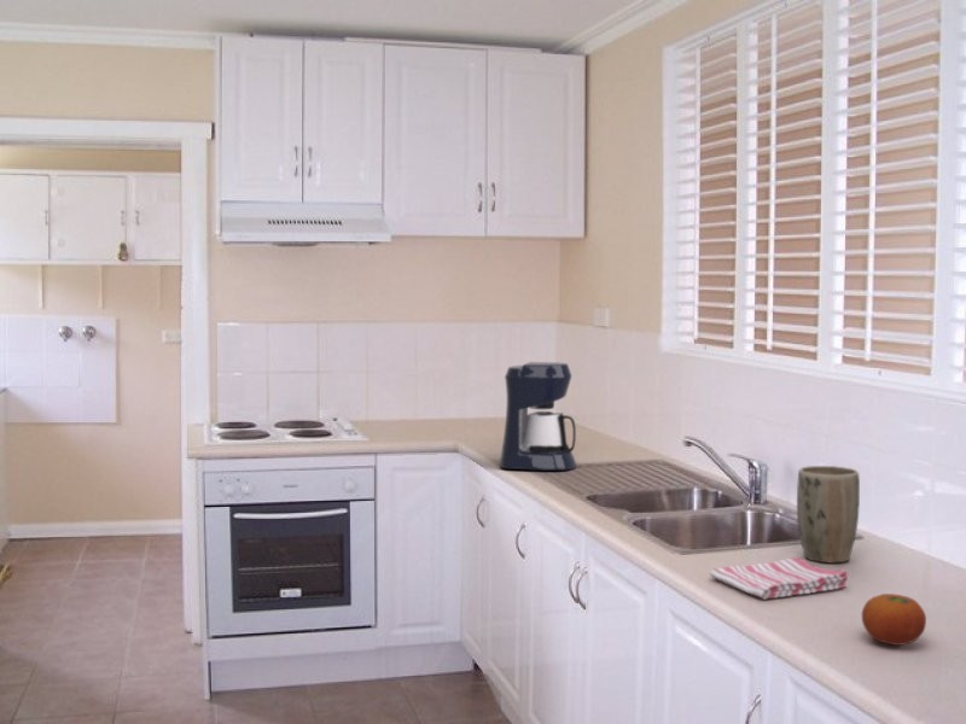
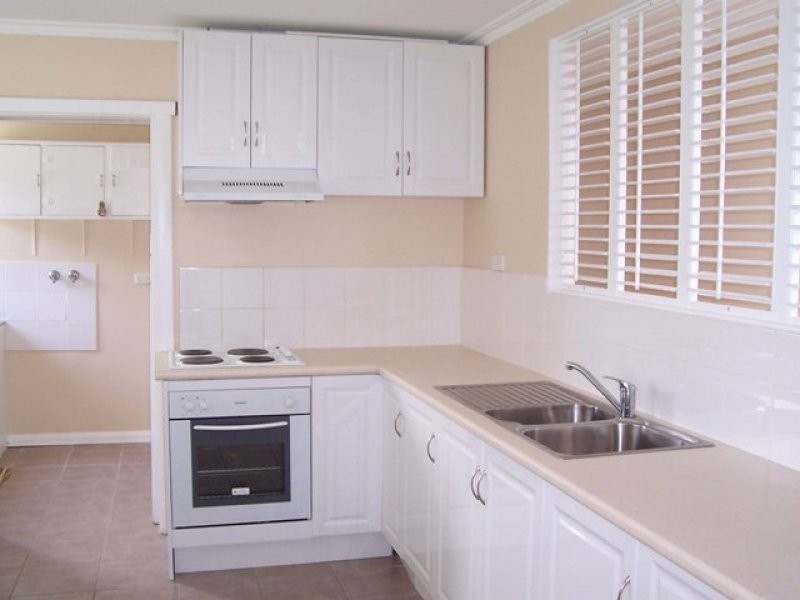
- coffee maker [499,361,578,472]
- fruit [861,592,927,647]
- plant pot [796,465,861,564]
- dish towel [709,556,849,600]
